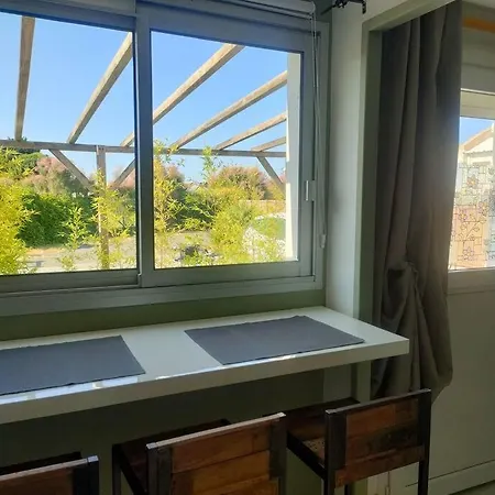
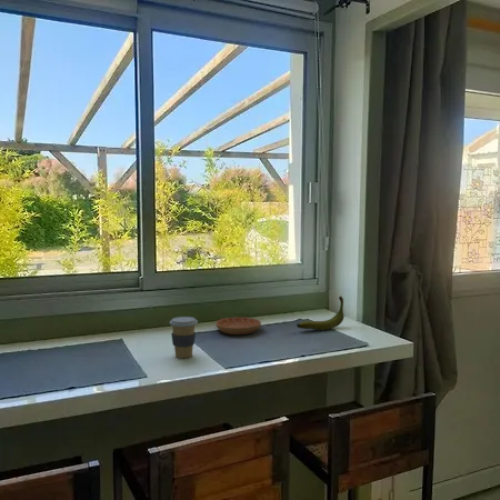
+ banana [296,294,344,331]
+ coffee cup [169,316,199,359]
+ saucer [214,316,262,336]
